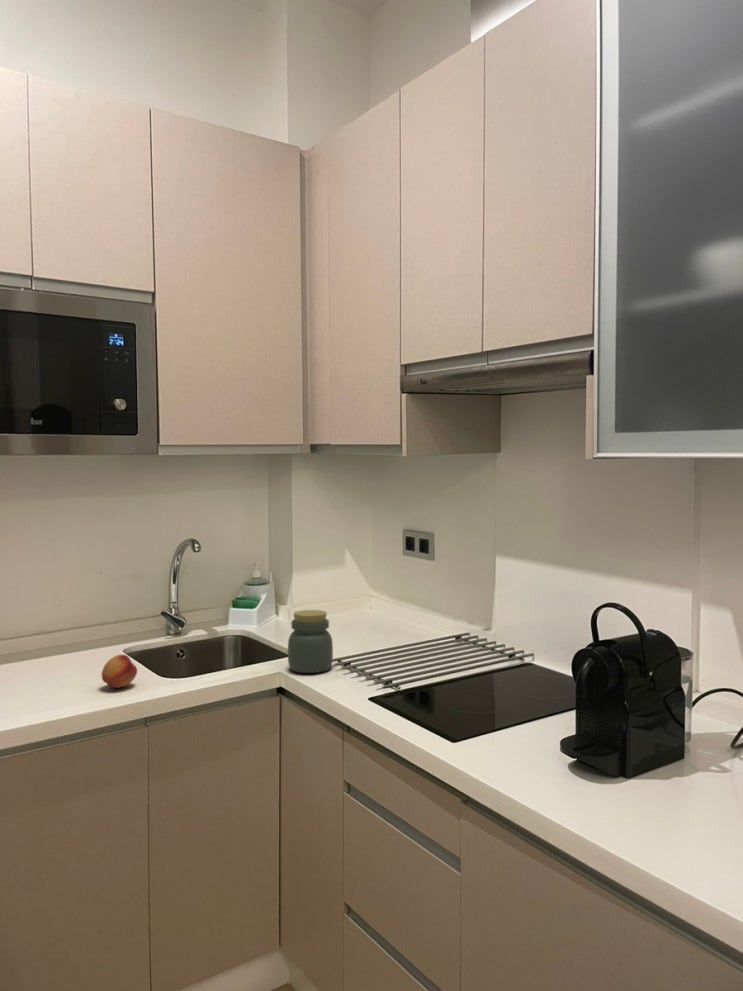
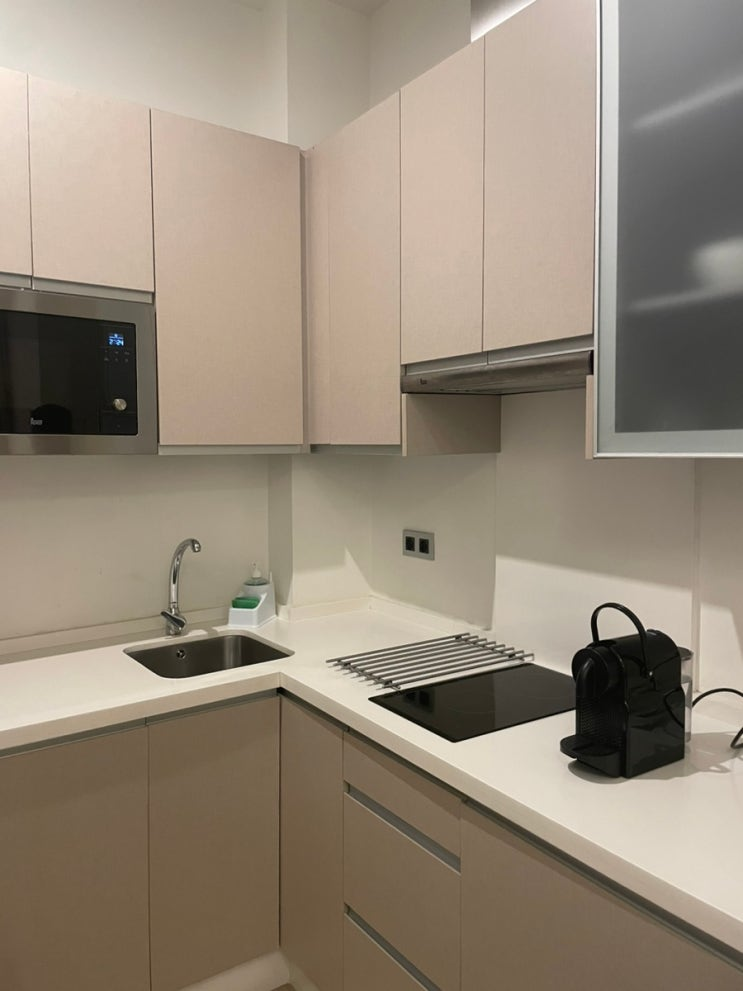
- jar [287,609,334,674]
- fruit [101,654,138,689]
